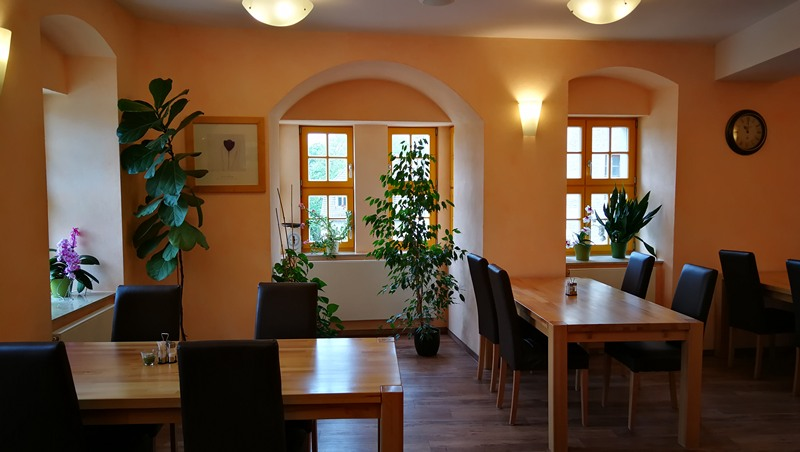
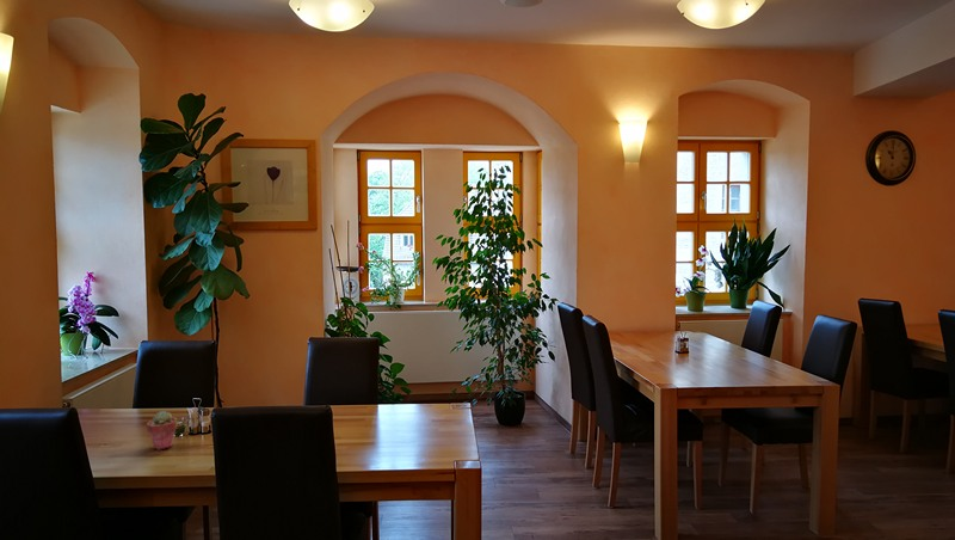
+ potted succulent [146,410,178,450]
